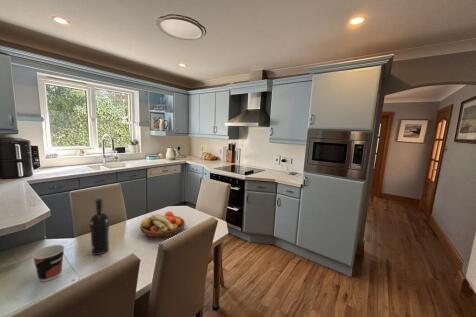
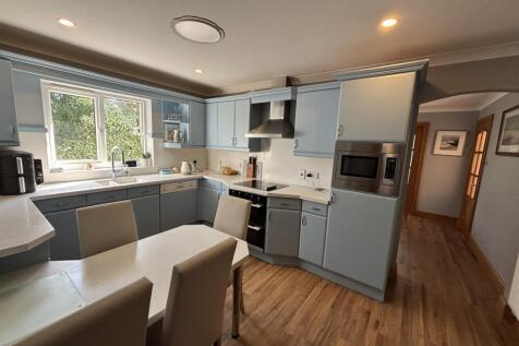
- fruit bowl [139,210,186,239]
- wine bottle [89,198,110,256]
- cup [31,244,65,282]
